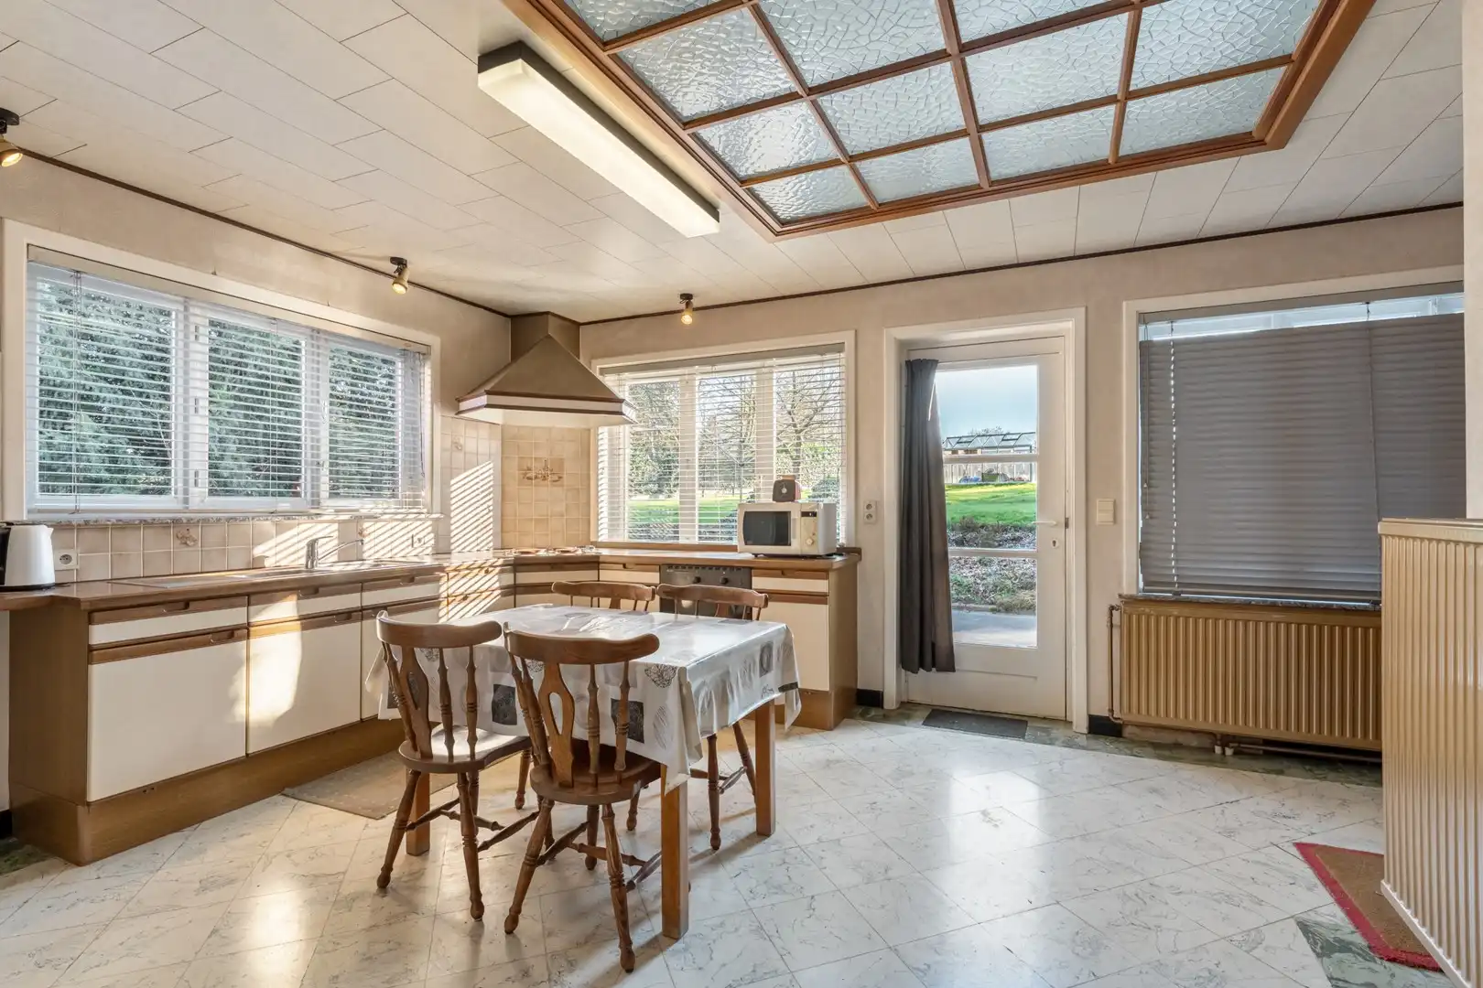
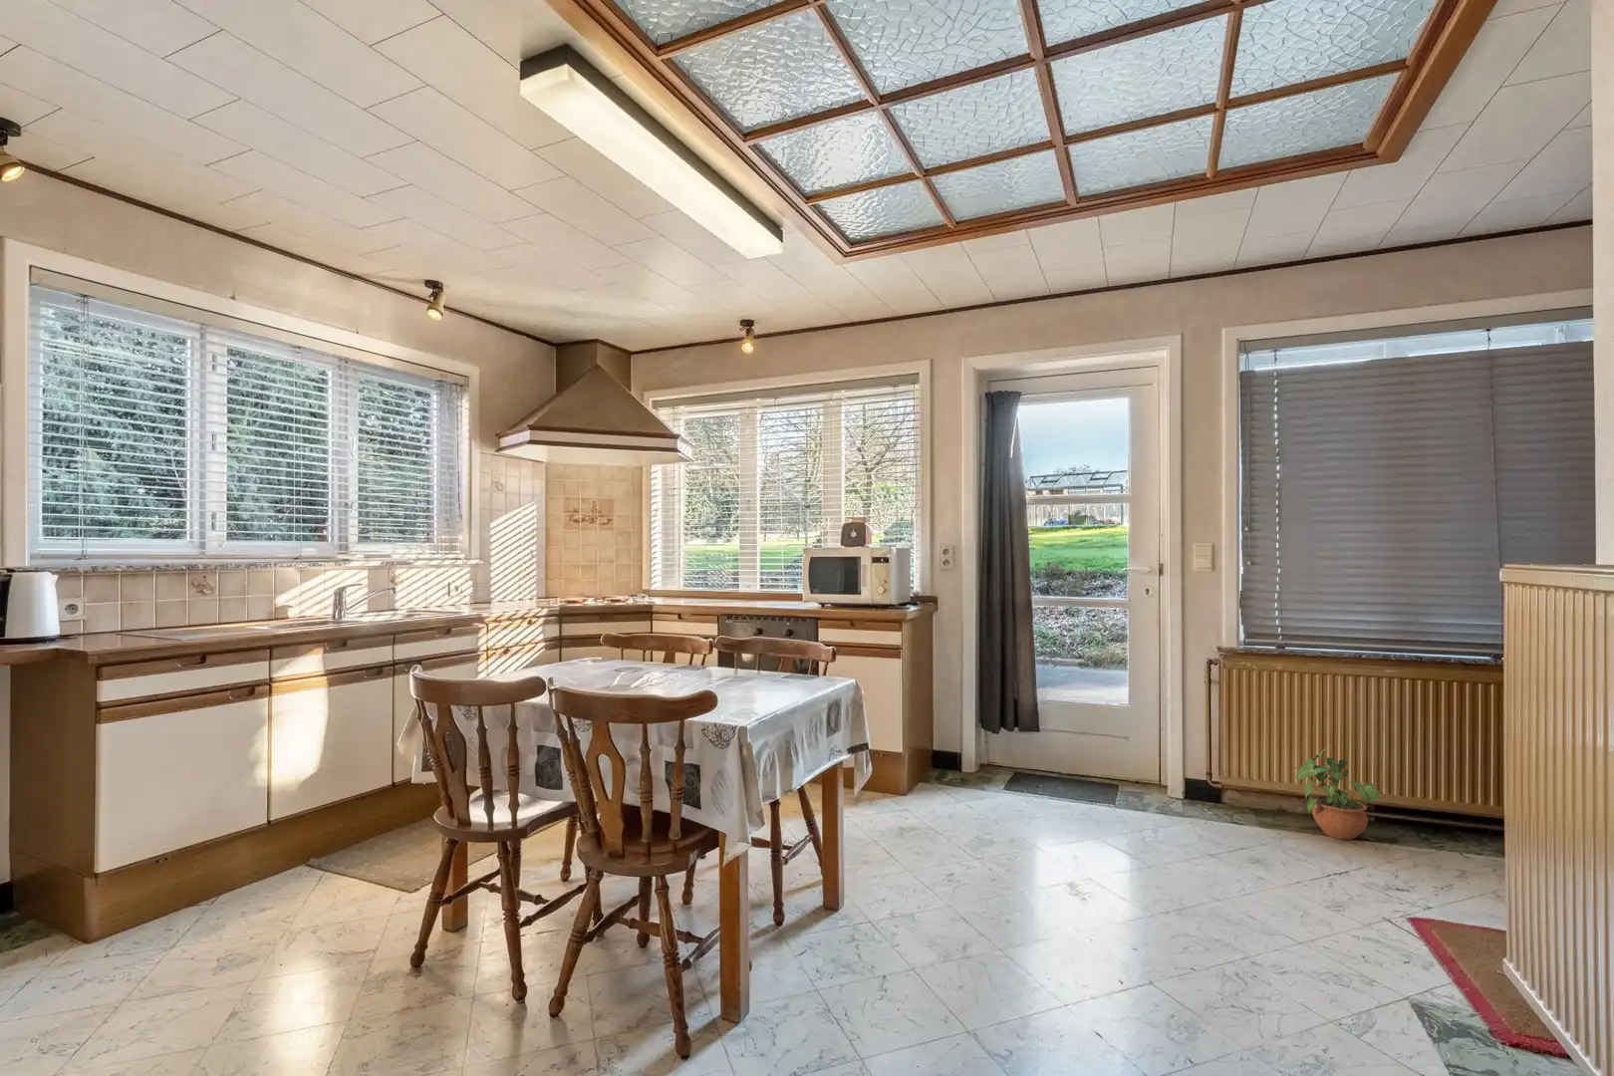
+ potted plant [1292,747,1380,841]
